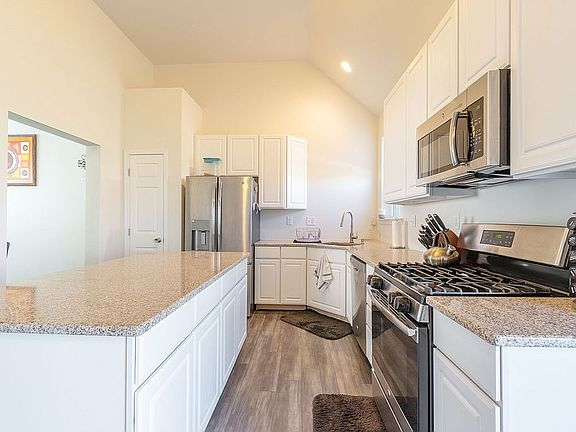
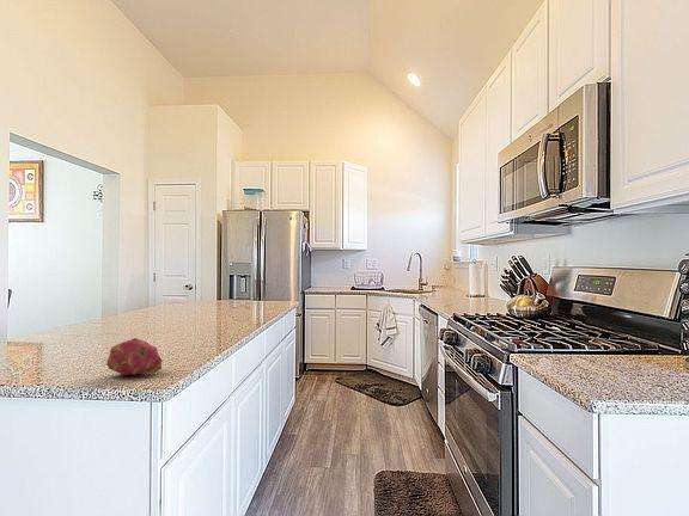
+ fruit [105,337,163,376]
